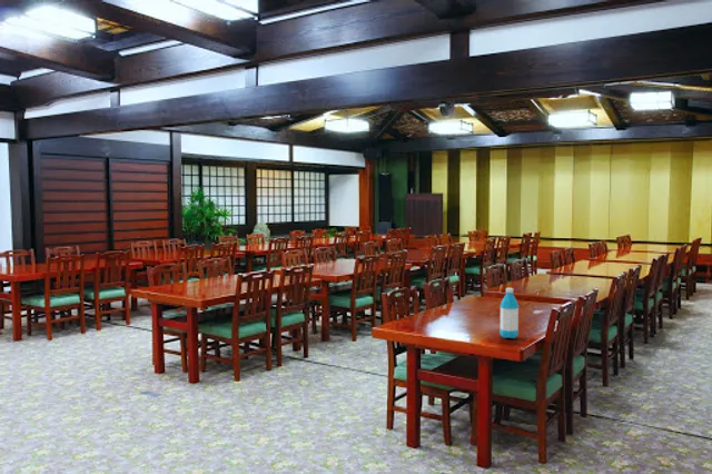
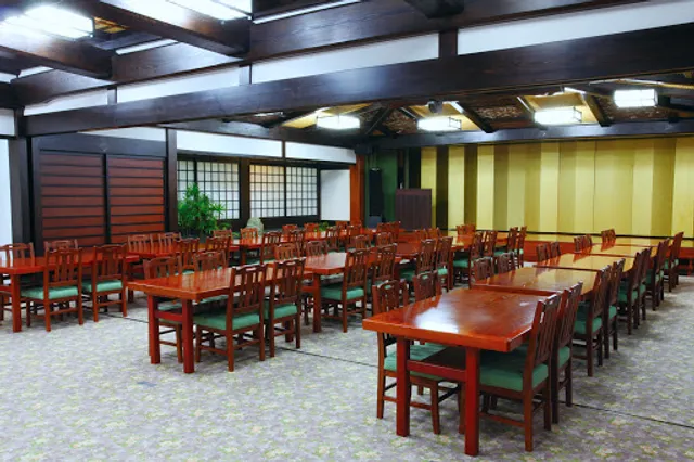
- water bottle [498,287,520,339]
